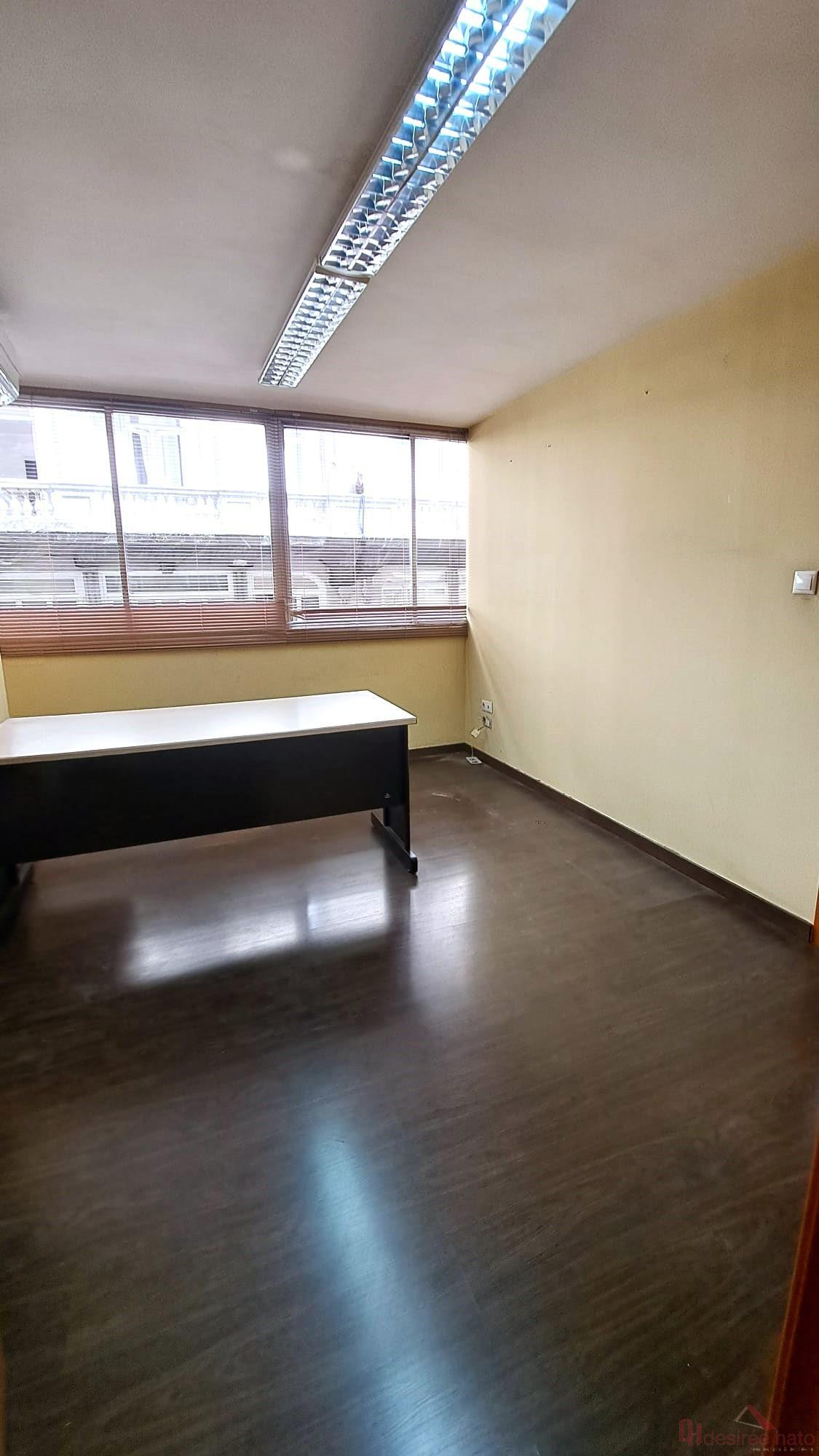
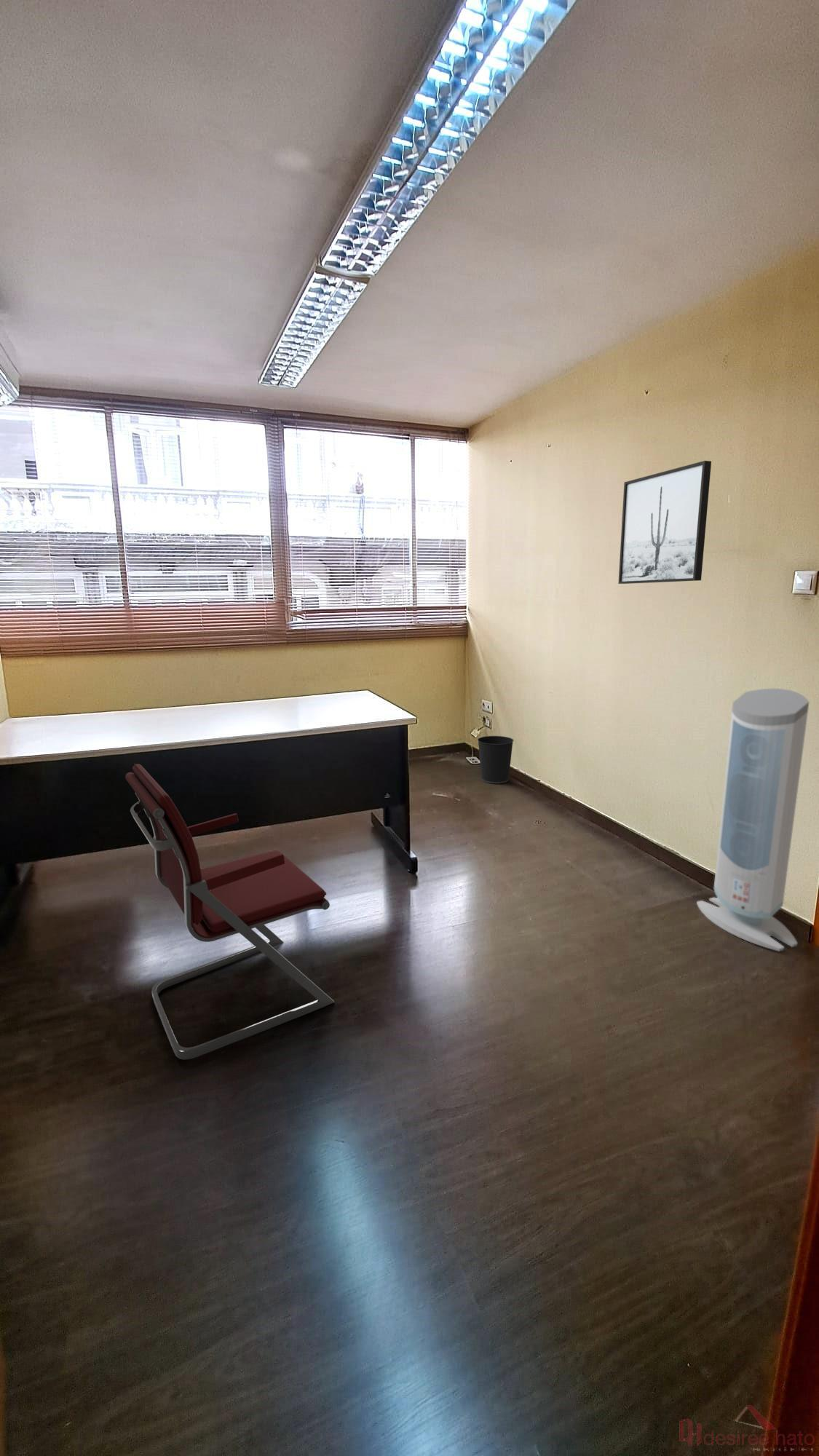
+ wall art [617,460,712,585]
+ air purifier [696,688,810,952]
+ wastebasket [477,735,514,784]
+ office chair [124,763,335,1060]
